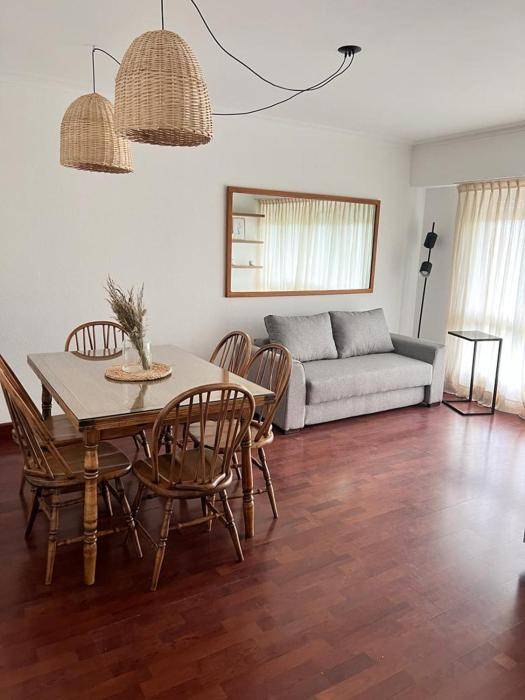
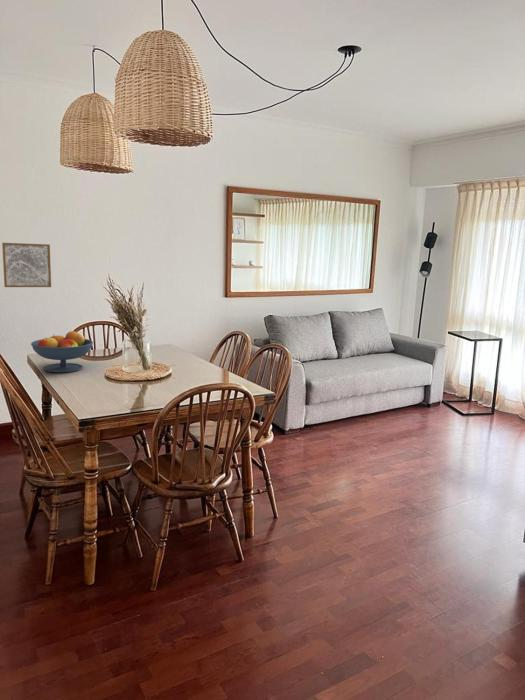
+ fruit bowl [30,330,94,373]
+ wall art [1,242,52,288]
